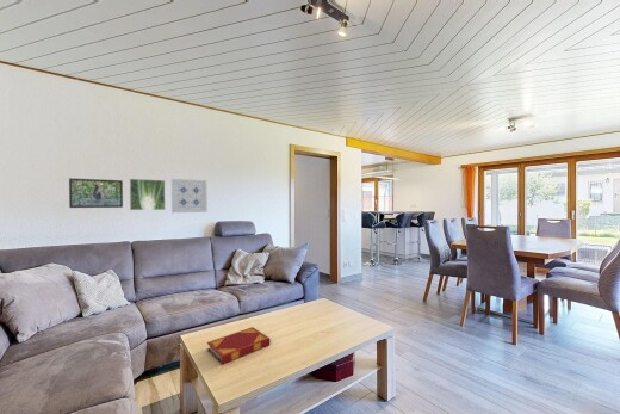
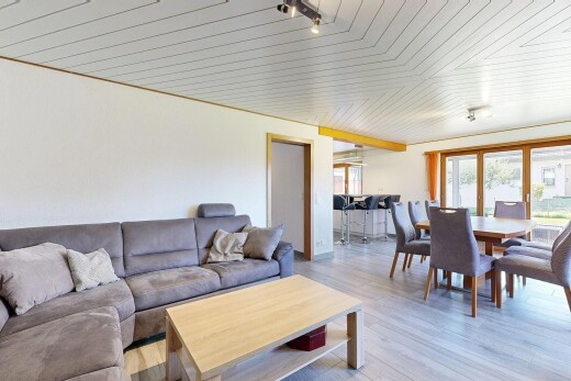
- wall art [170,178,209,214]
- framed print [68,177,124,209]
- hardback book [206,326,271,365]
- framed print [129,178,167,211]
